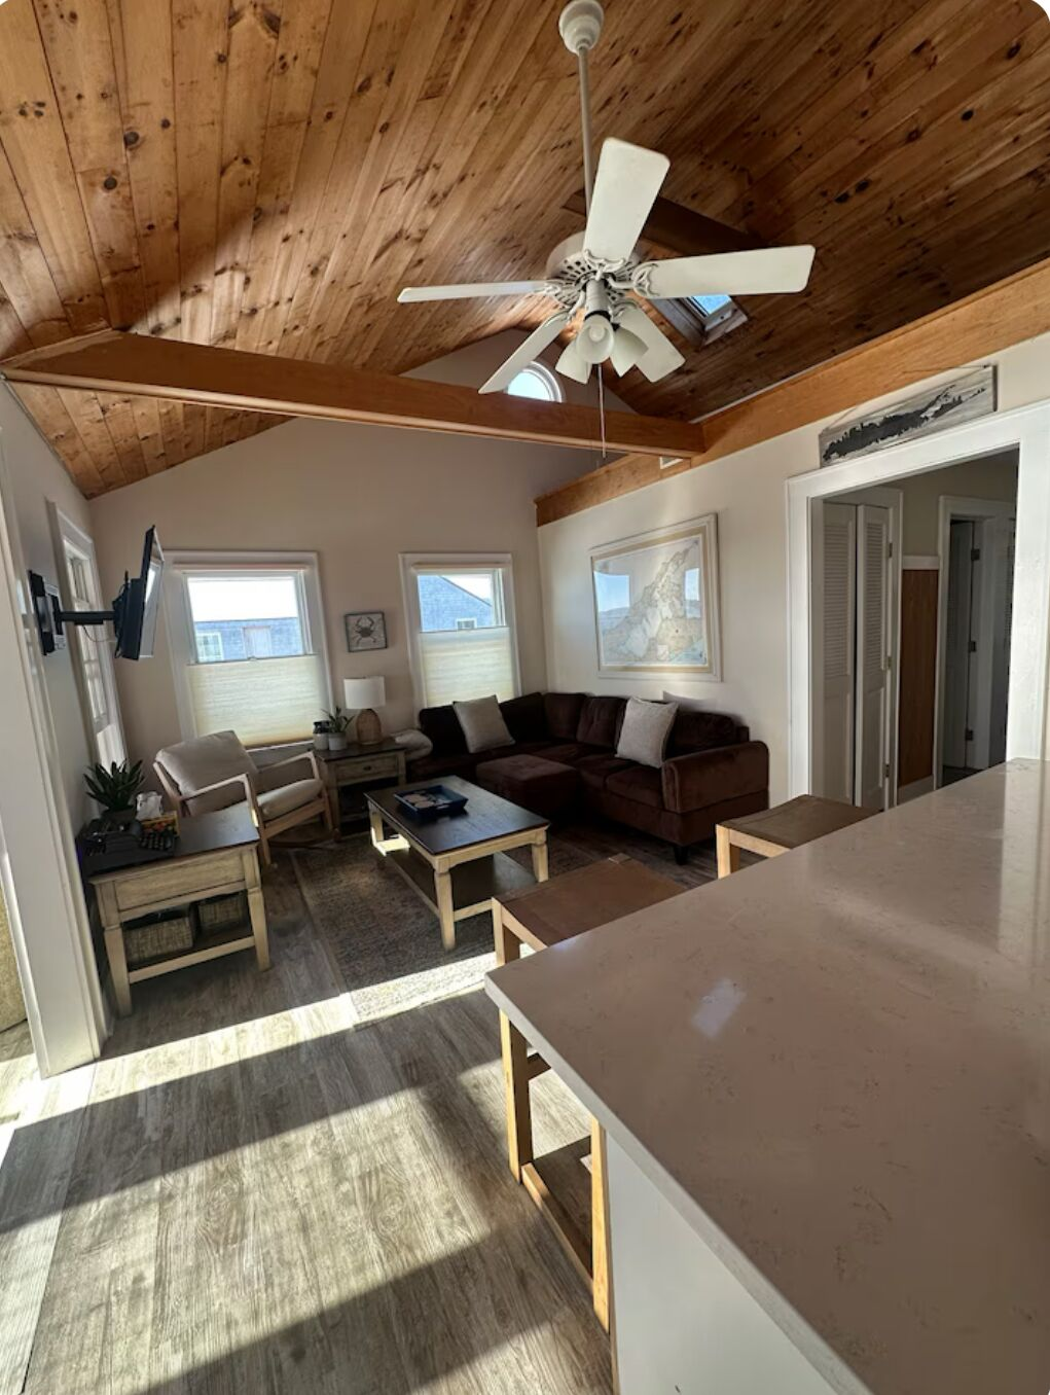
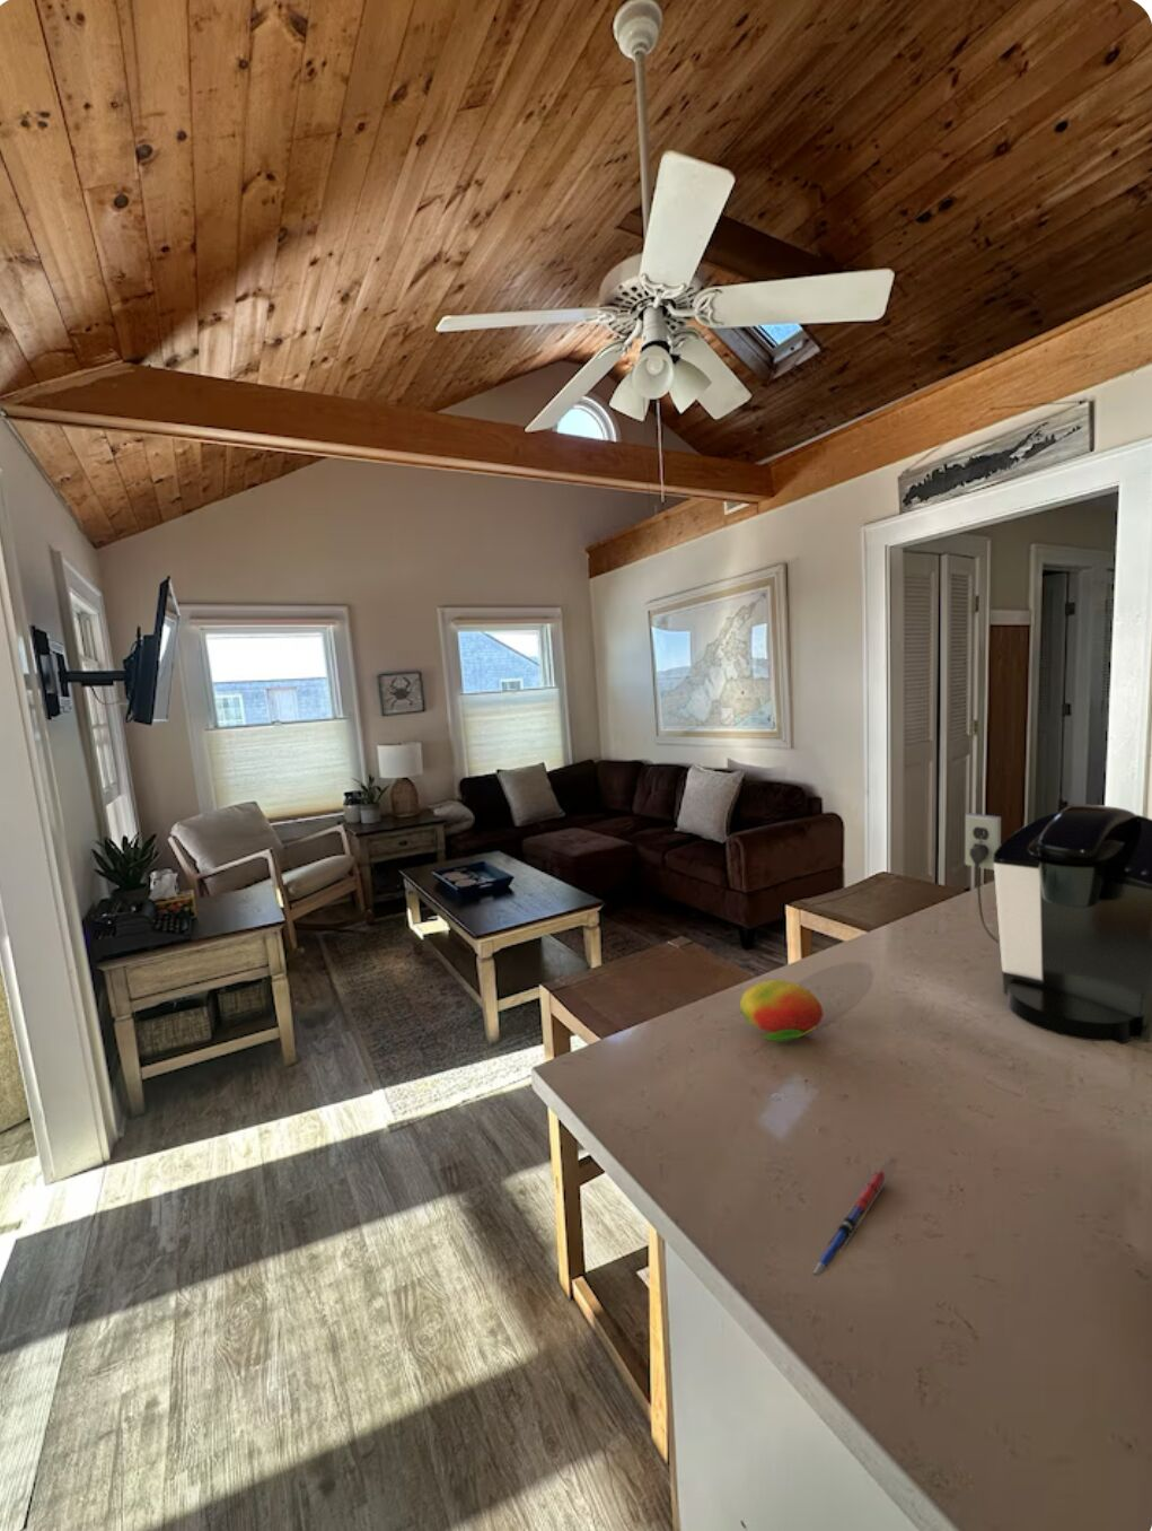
+ fruit [739,979,825,1043]
+ coffee maker [964,802,1152,1046]
+ pen [811,1169,889,1277]
